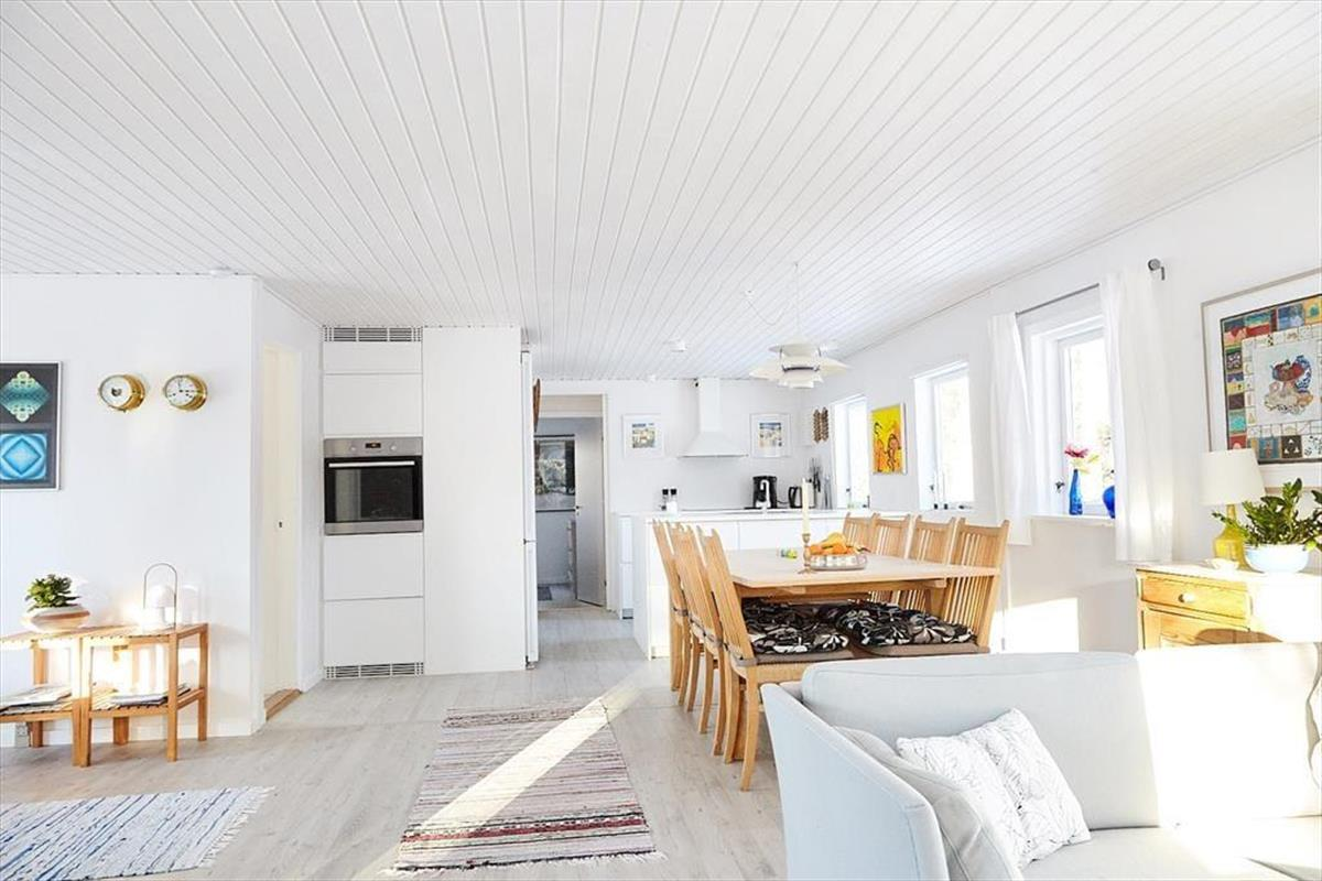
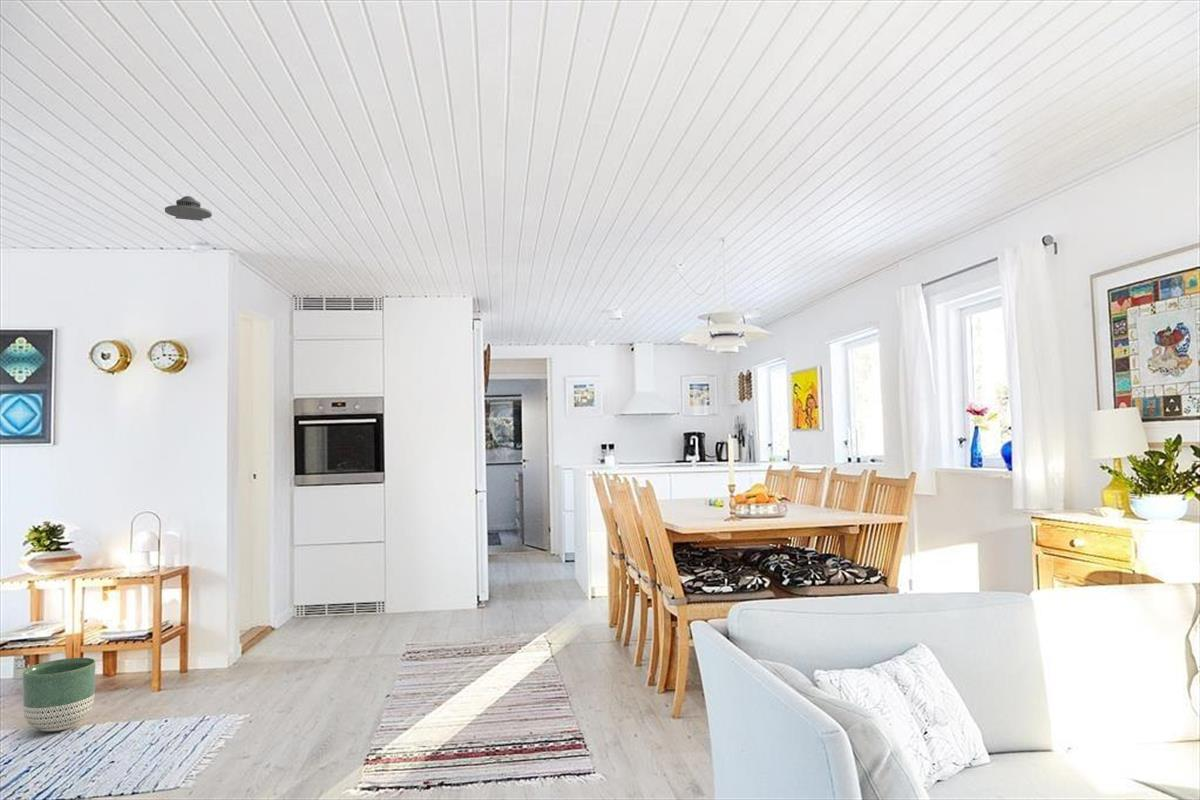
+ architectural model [164,195,213,222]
+ planter [22,657,96,733]
